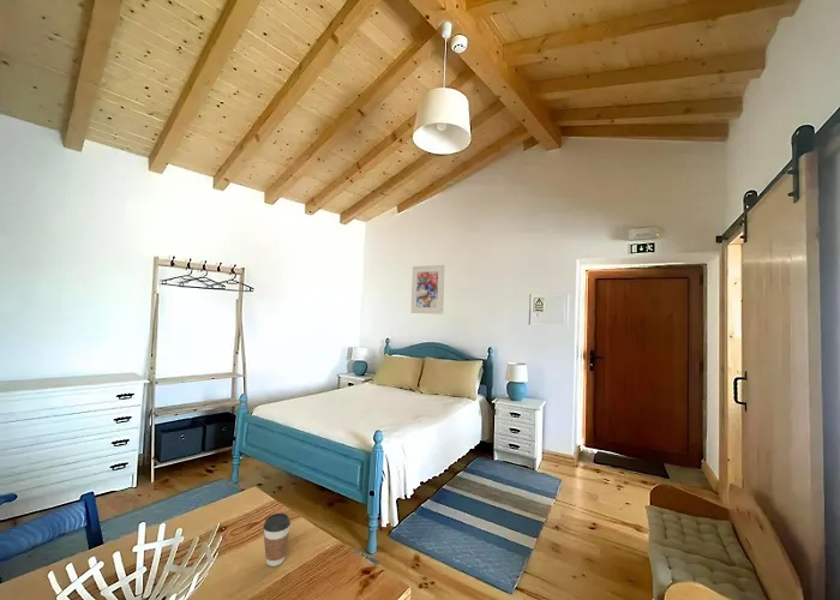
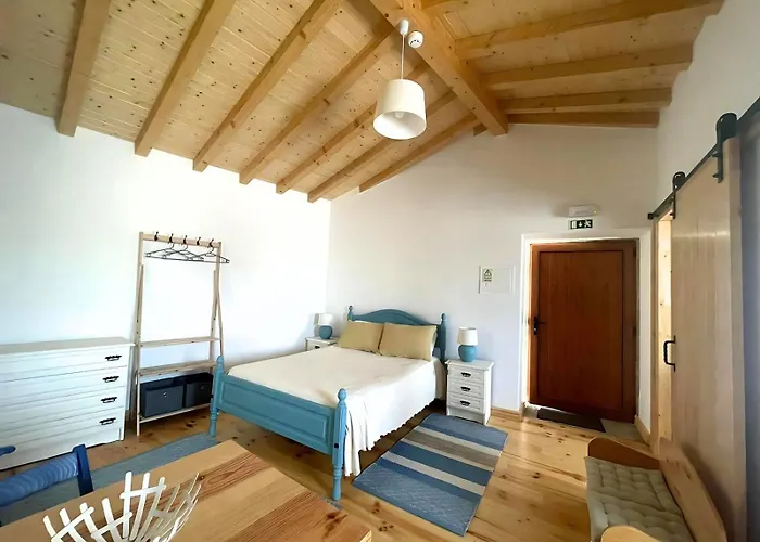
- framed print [410,264,445,316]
- coffee cup [263,512,292,568]
